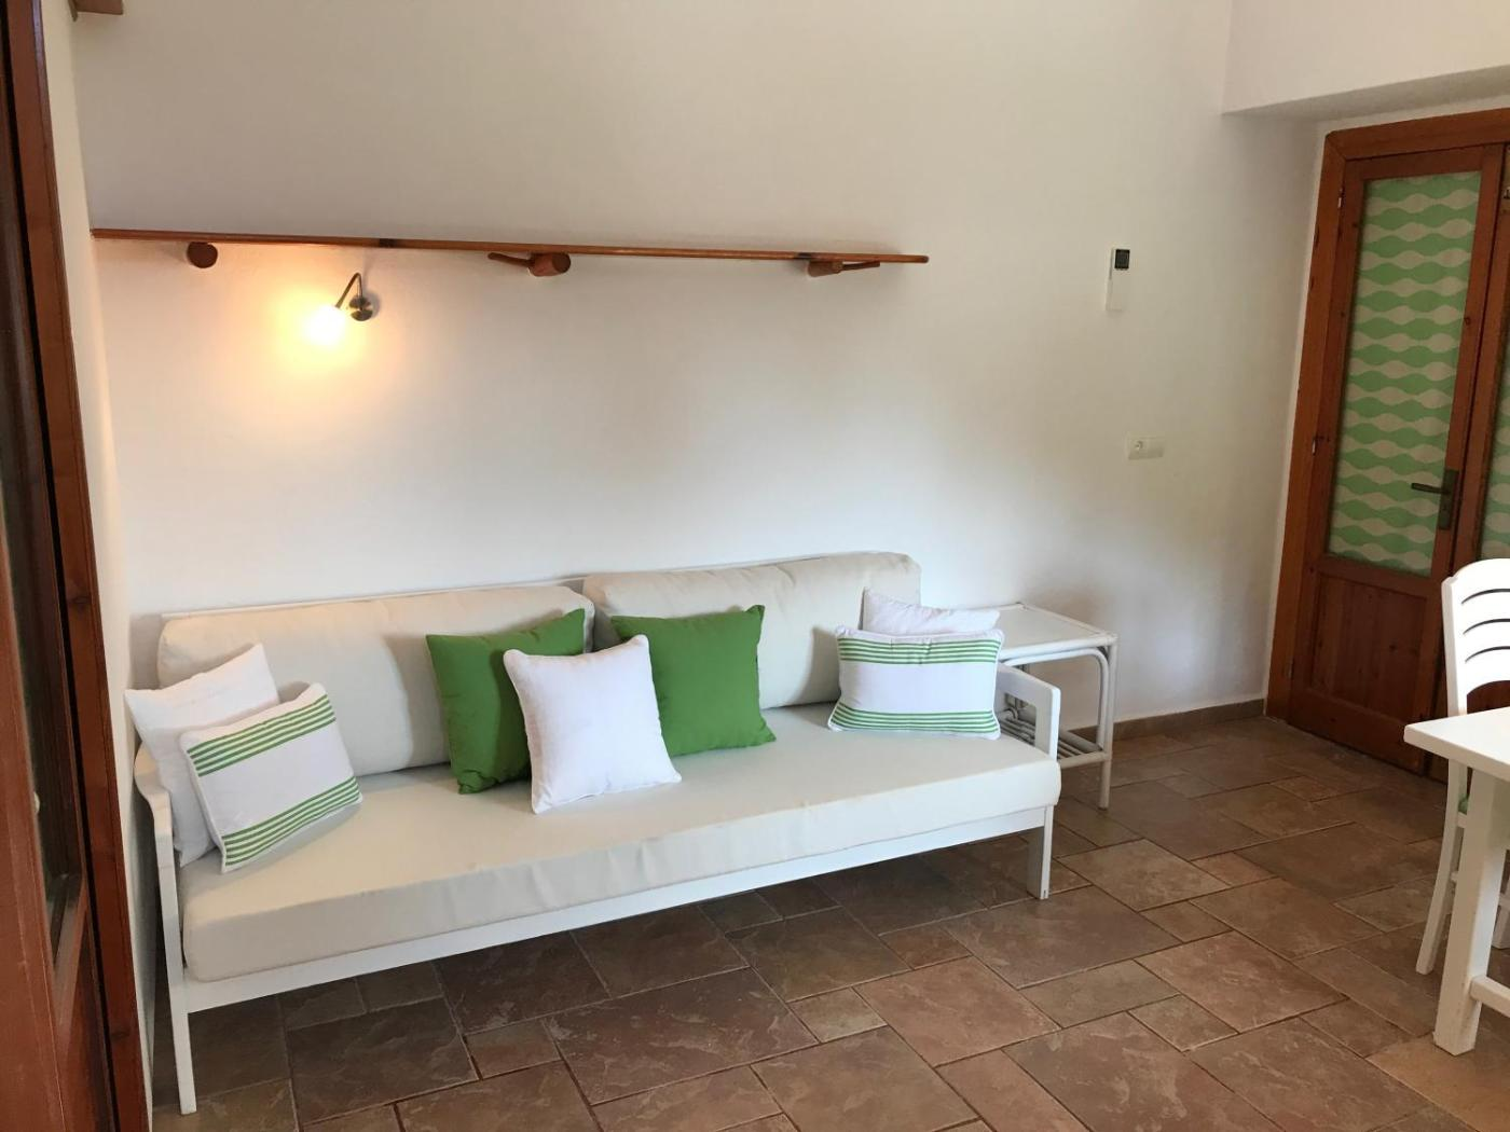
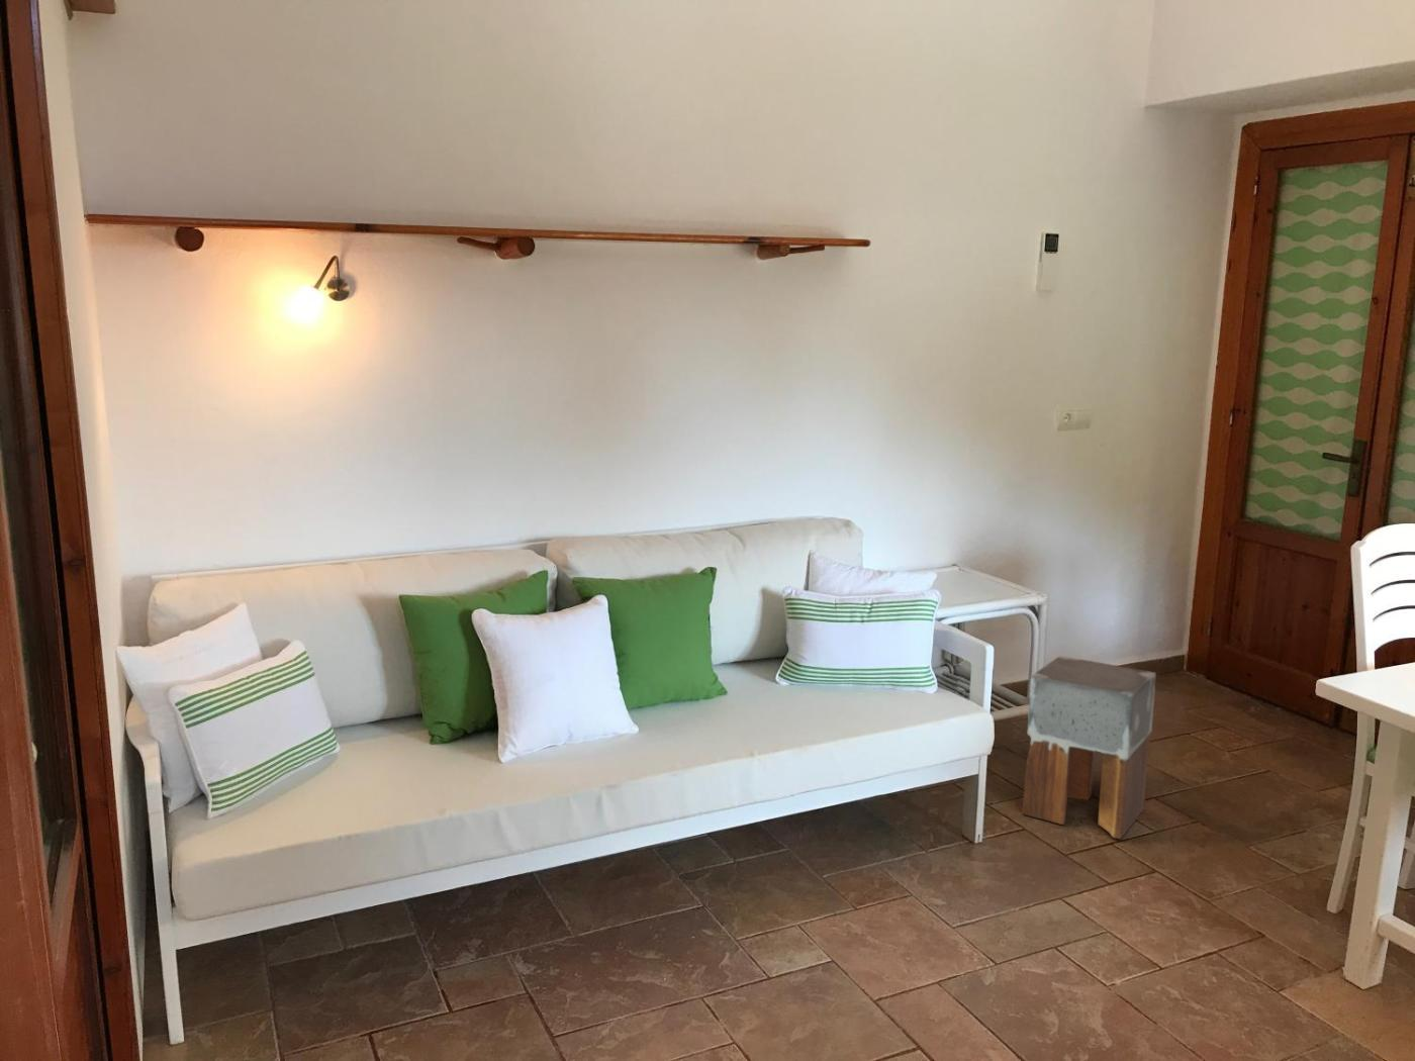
+ stool [1022,655,1158,839]
